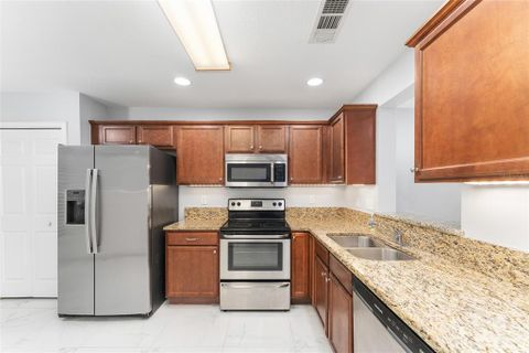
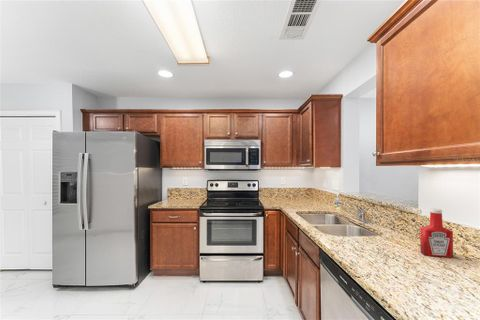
+ soap bottle [419,208,454,258]
